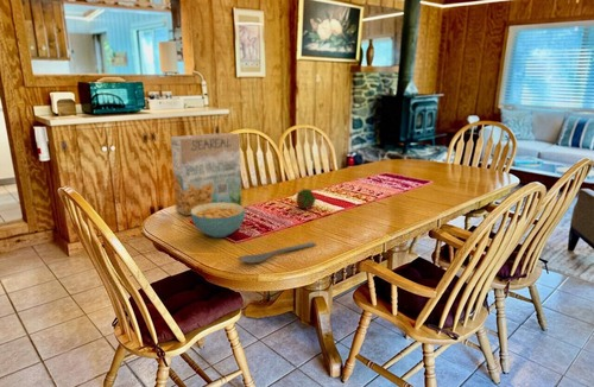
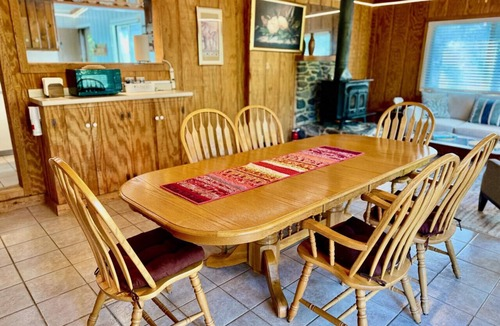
- spoon [236,241,317,265]
- cereal bowl [190,202,246,239]
- fruit [295,188,317,210]
- cereal box [170,132,242,216]
